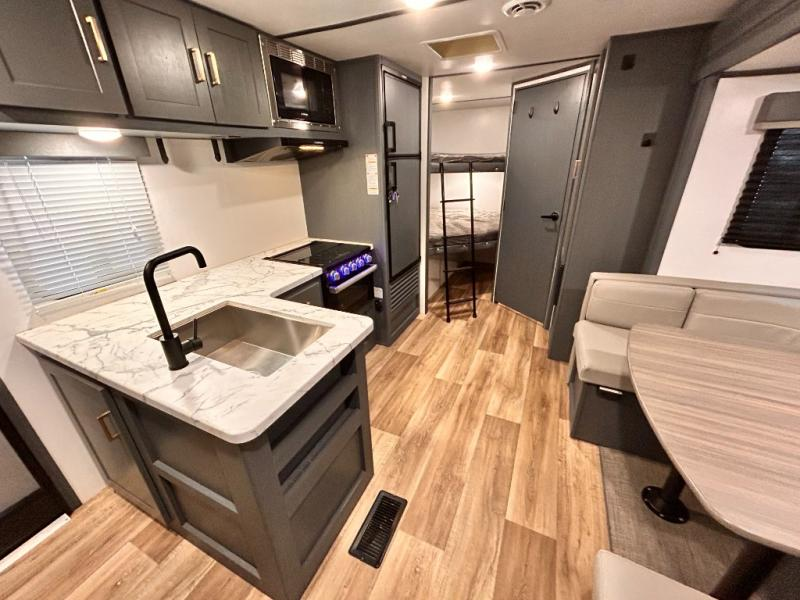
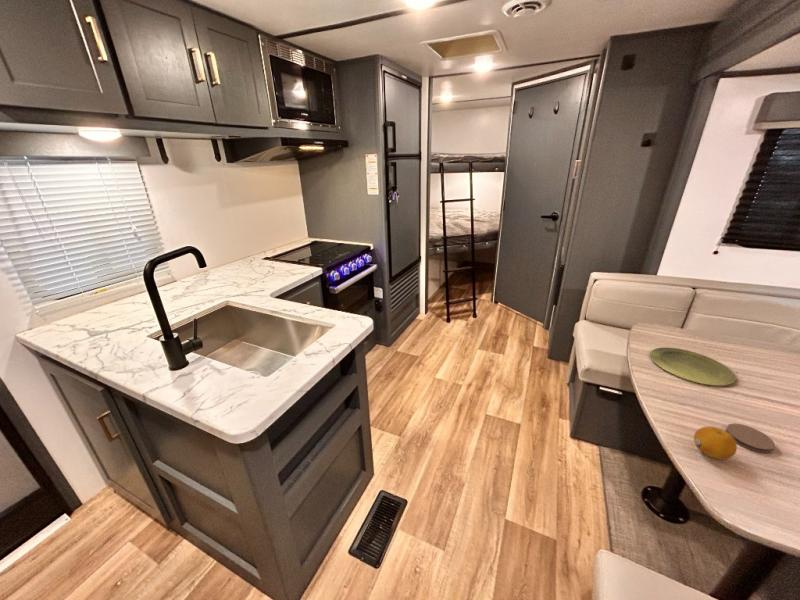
+ plate [649,347,737,387]
+ coaster [725,423,776,454]
+ fruit [693,425,738,461]
